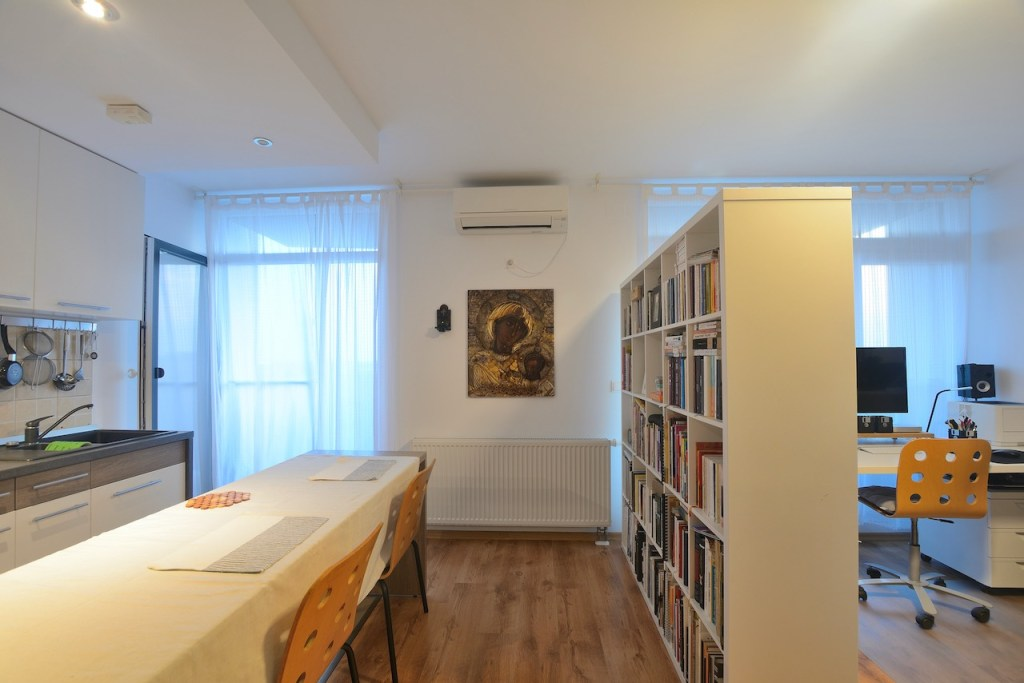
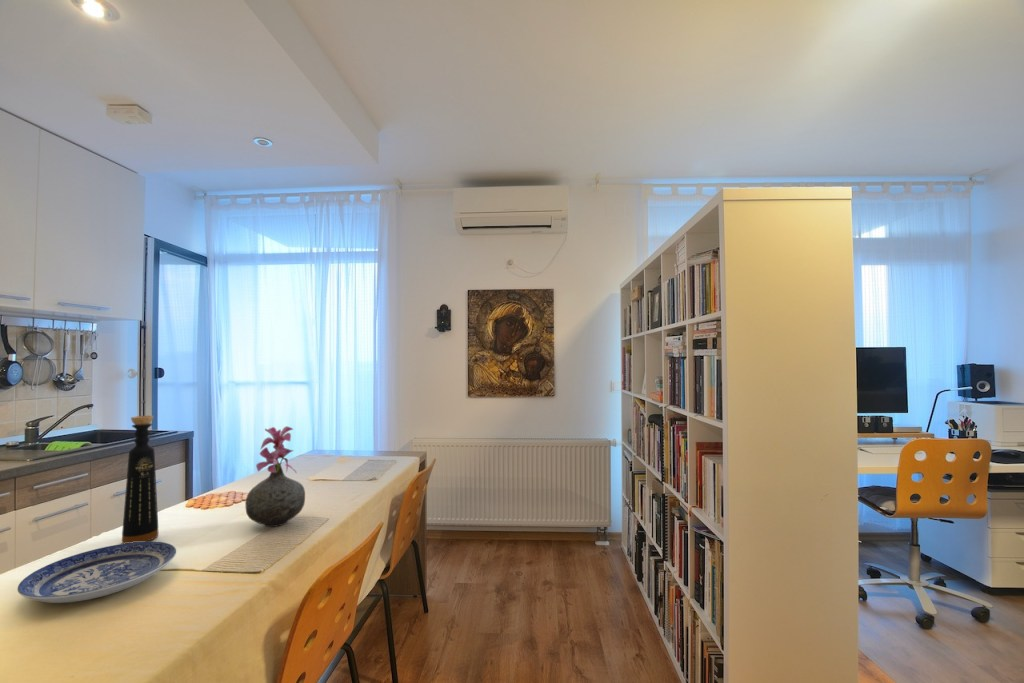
+ vase [244,425,306,528]
+ plate [17,541,177,604]
+ bottle [121,415,160,544]
